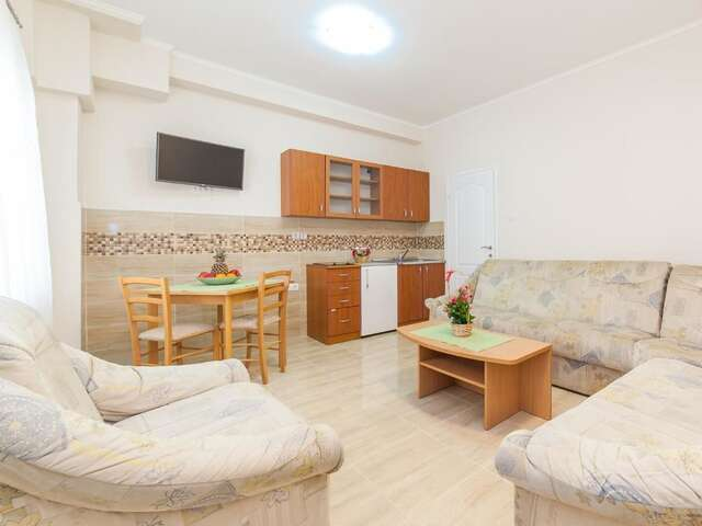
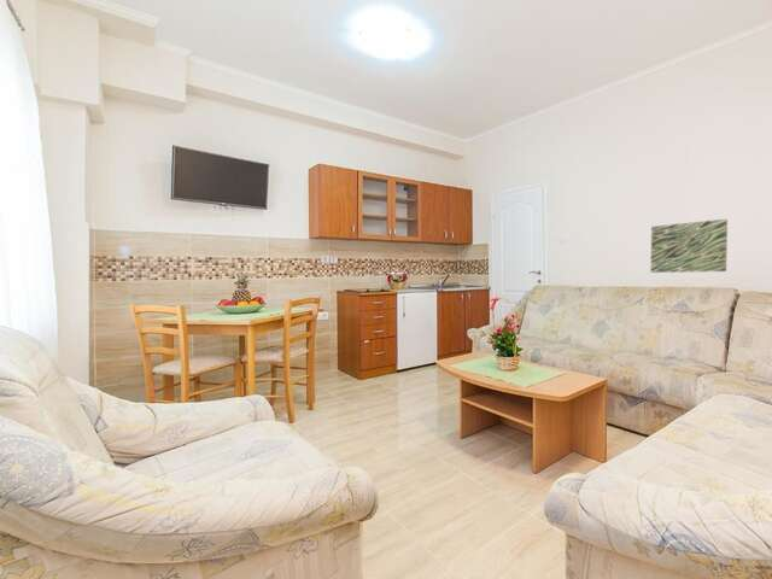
+ wall art [649,218,729,274]
